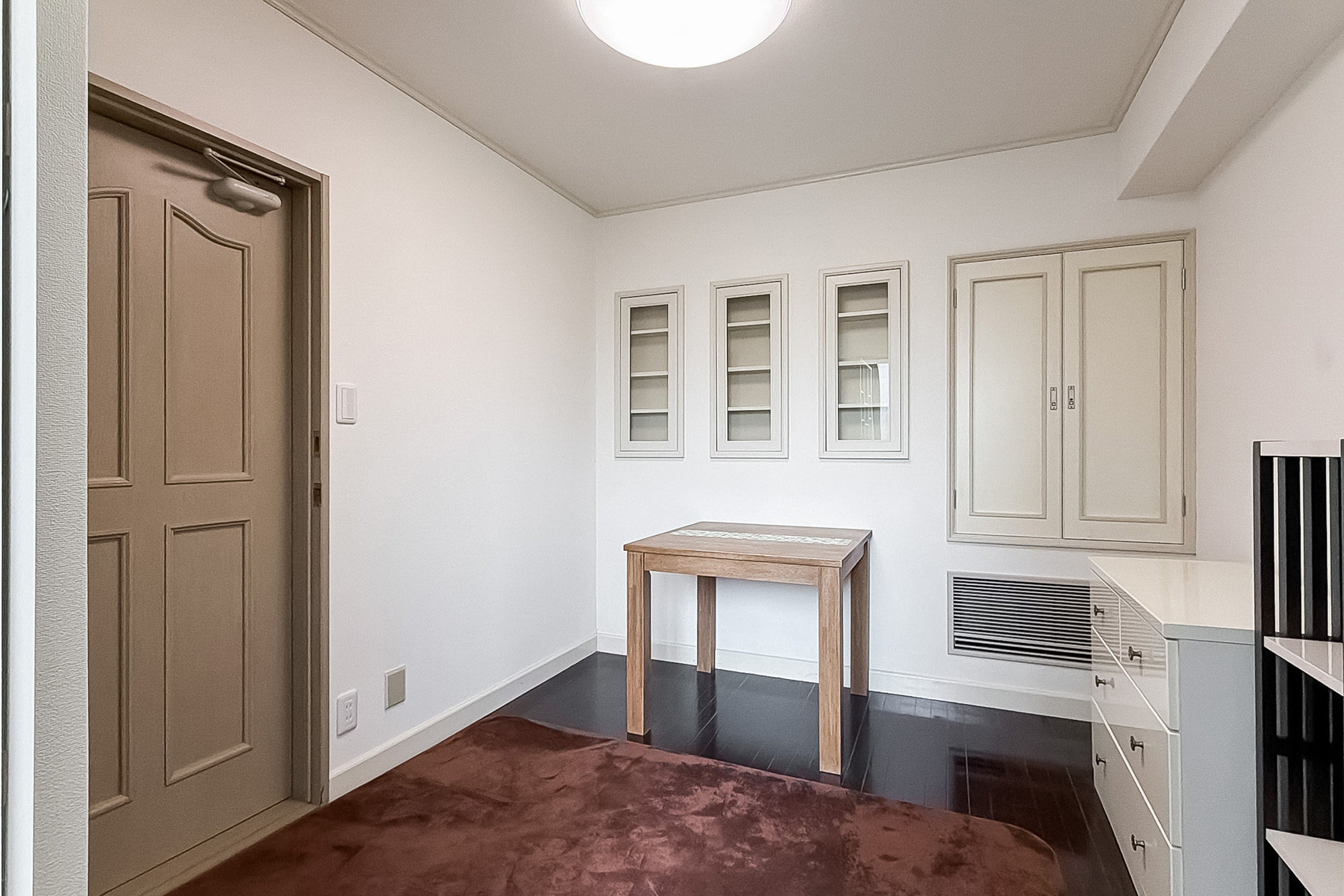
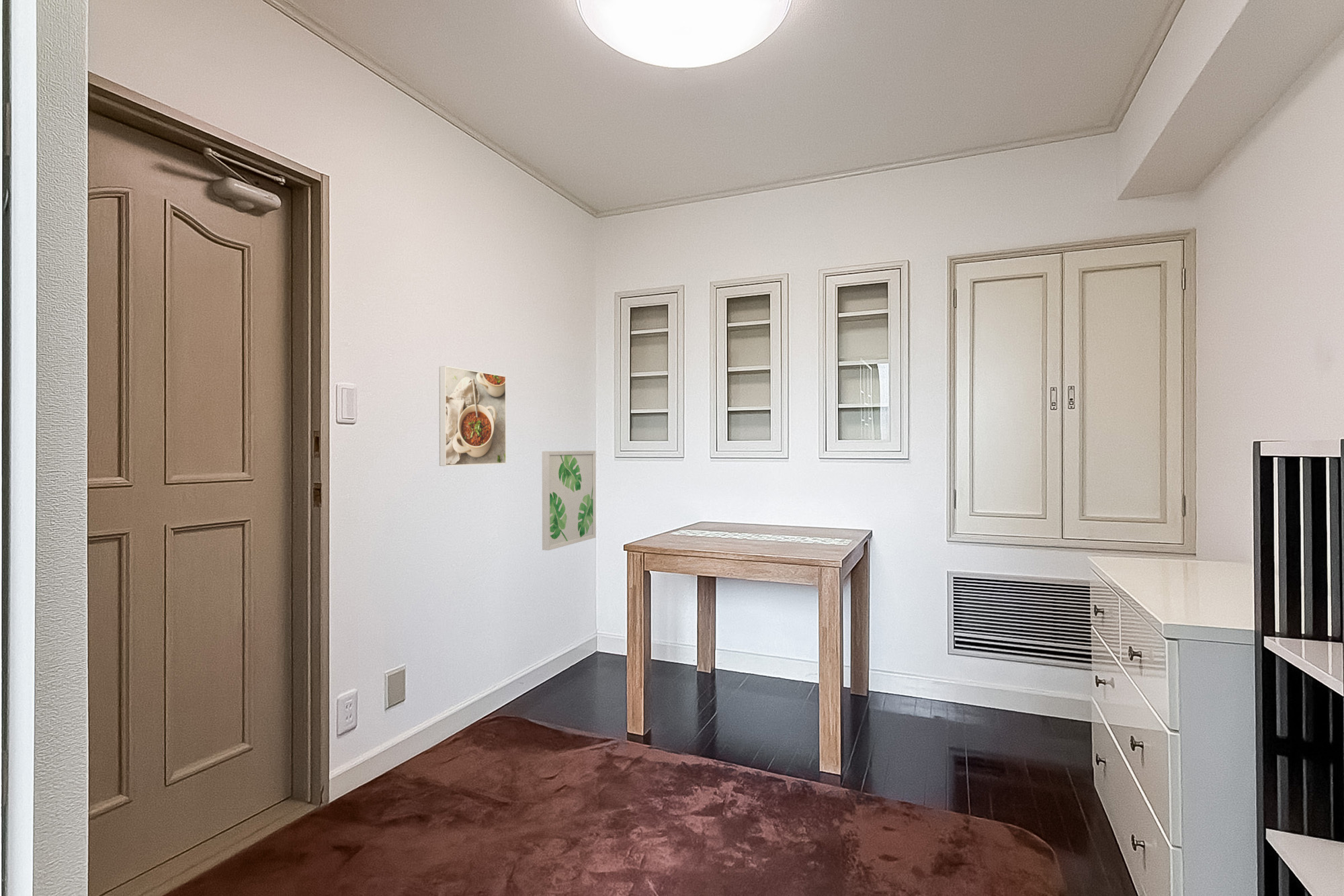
+ wall art [542,450,597,551]
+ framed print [439,365,507,467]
